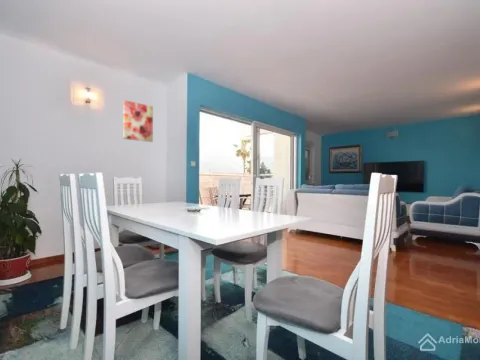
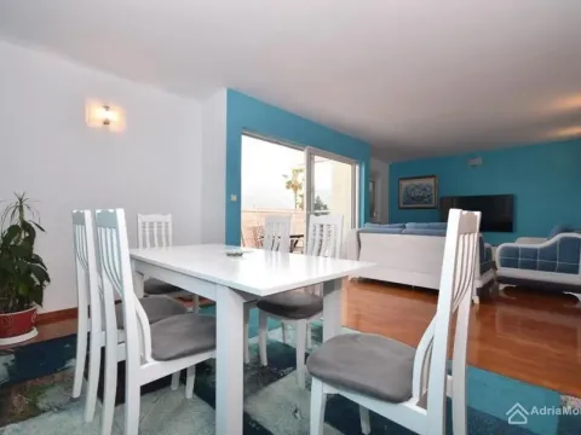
- wall art [122,99,154,143]
